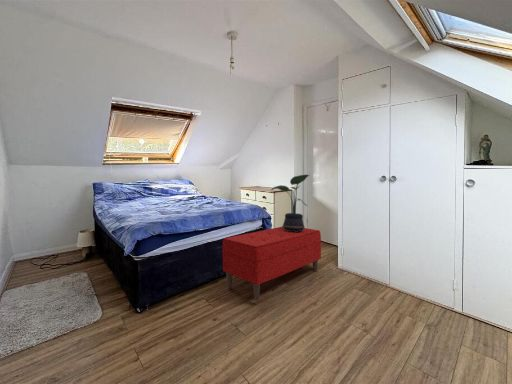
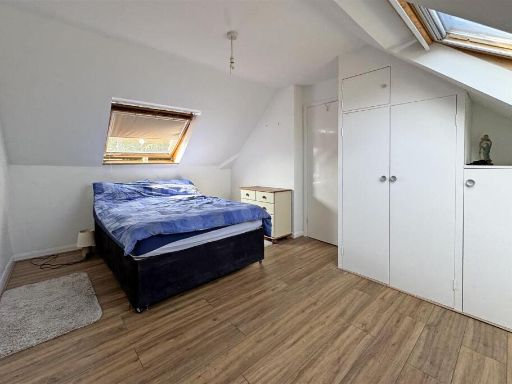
- bench [221,226,322,302]
- potted plant [270,174,310,232]
